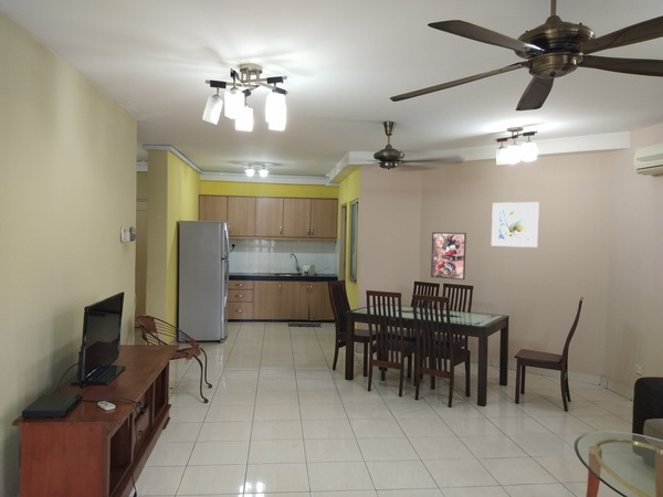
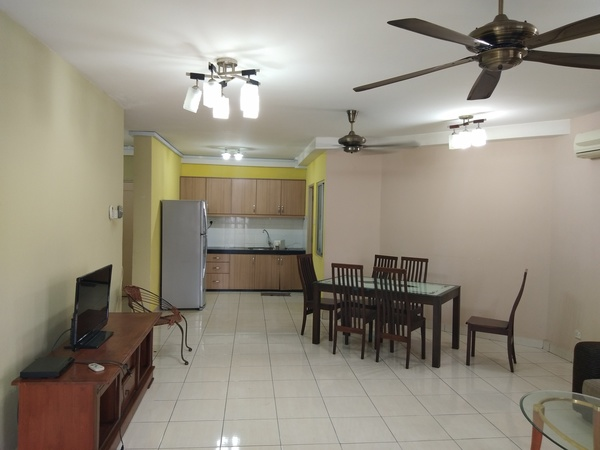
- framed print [491,201,540,248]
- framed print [430,231,467,281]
